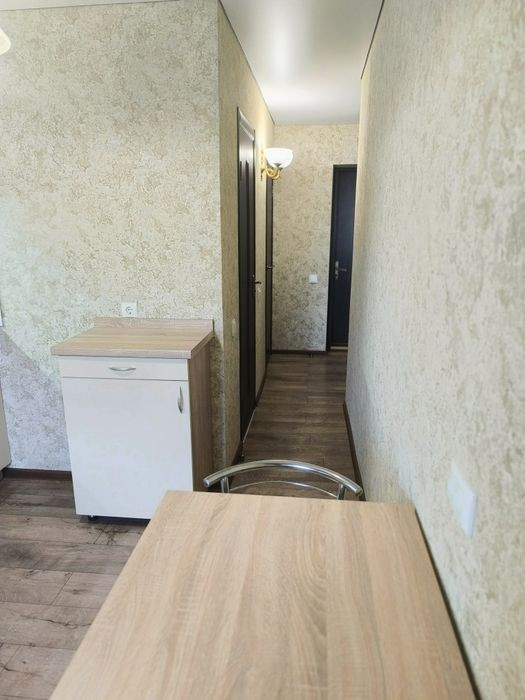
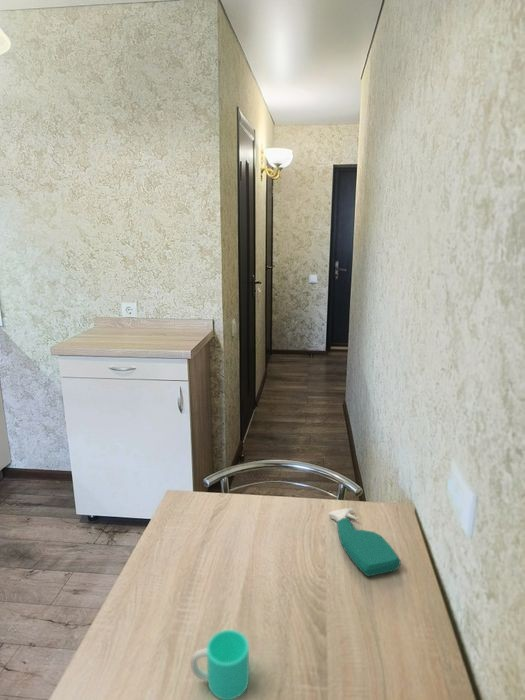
+ spray bottle [328,507,401,577]
+ cup [190,629,250,700]
